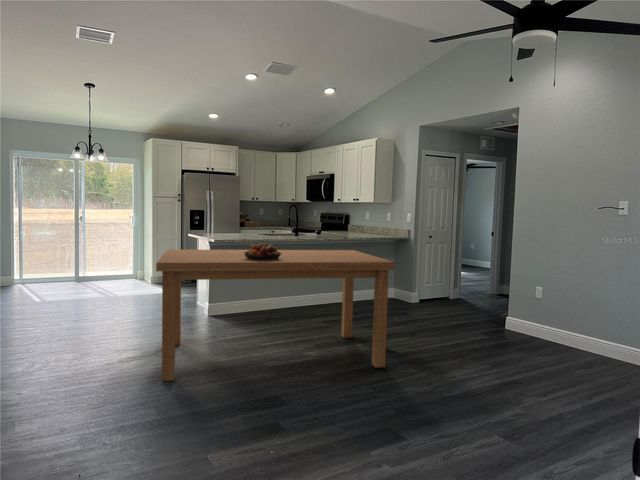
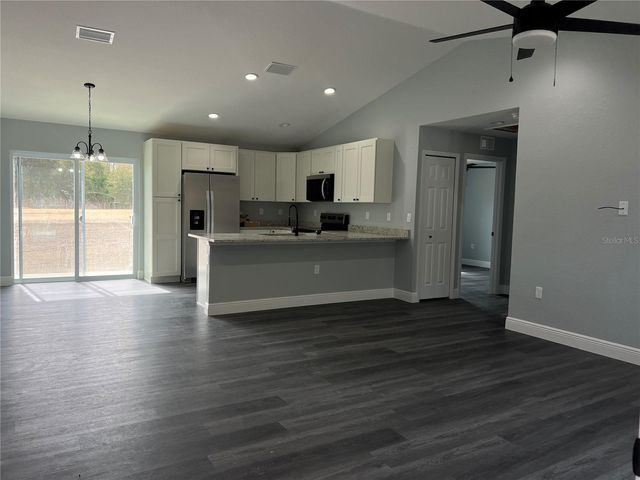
- fruit bowl [244,242,281,261]
- dining table [155,249,396,382]
